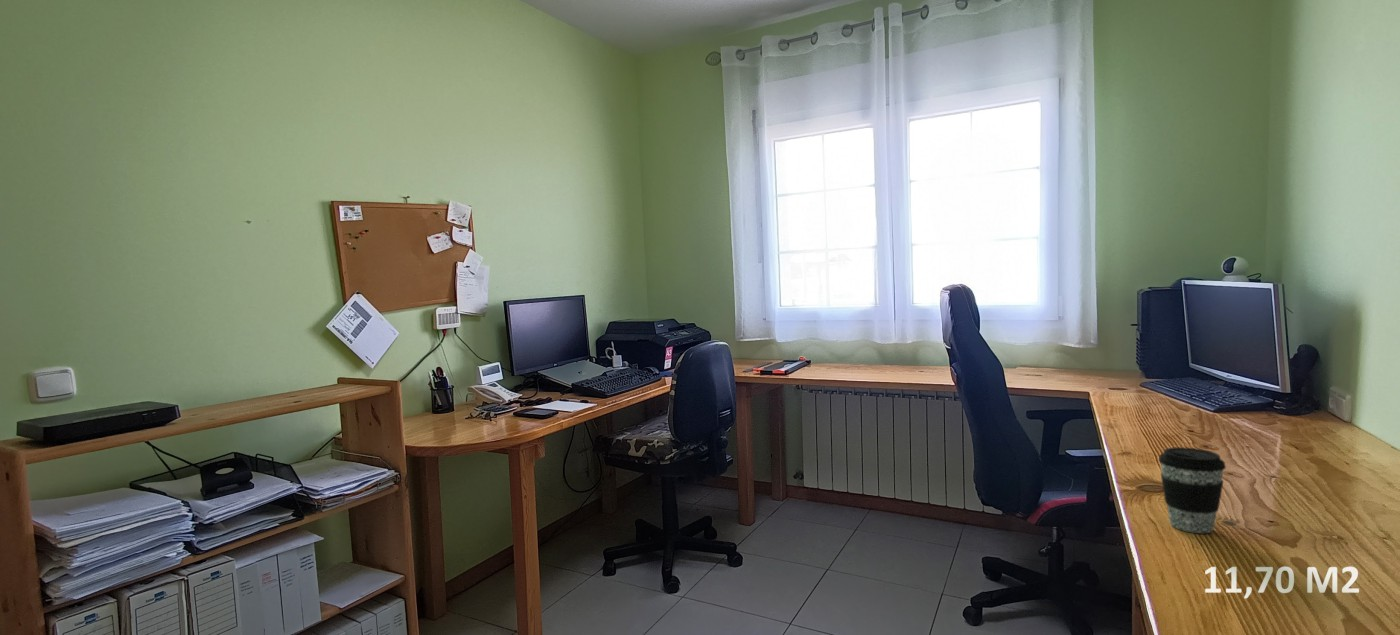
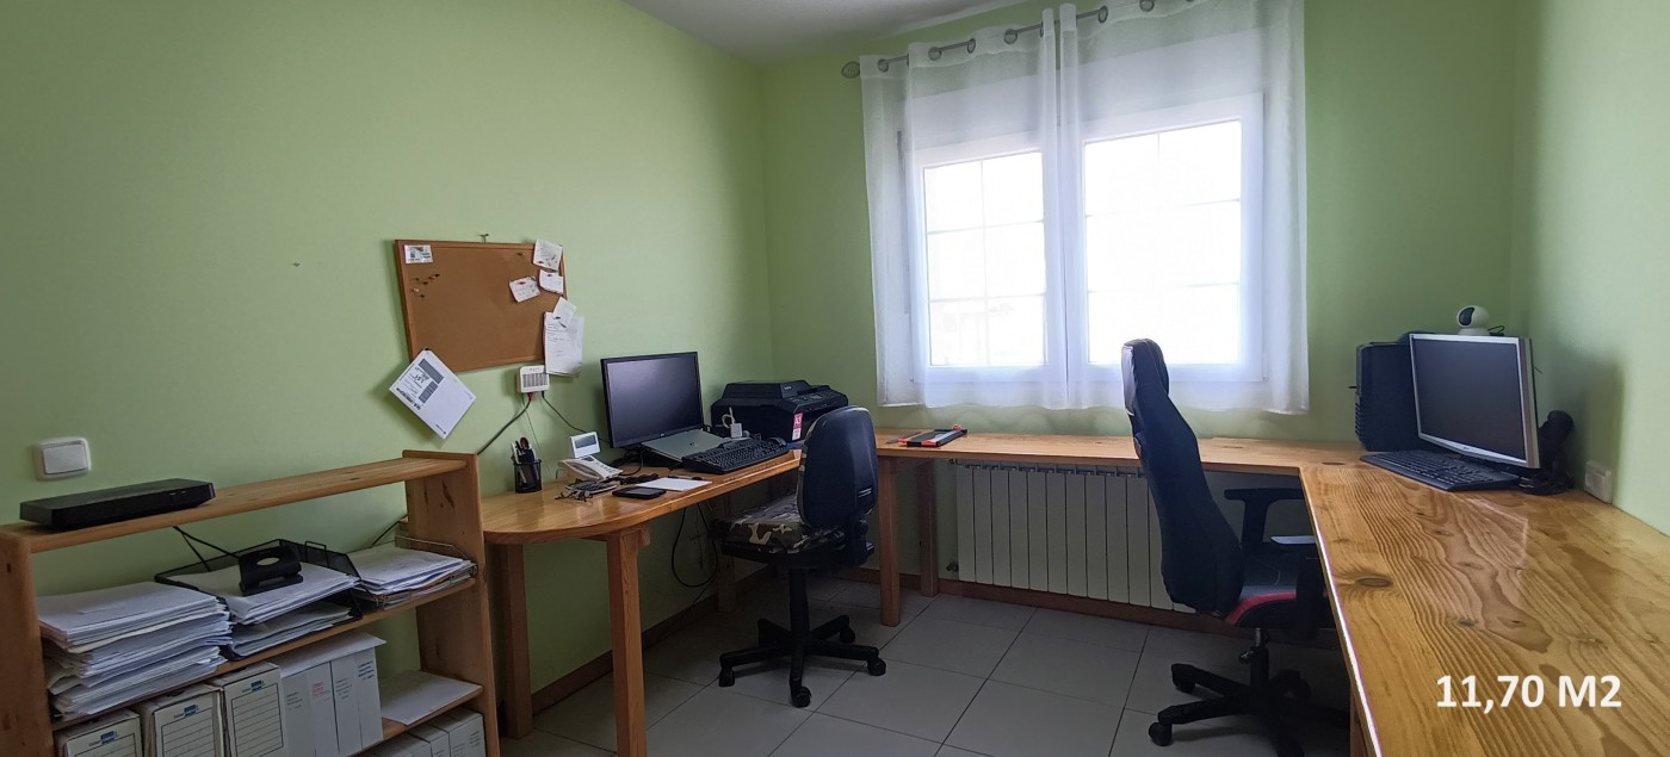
- coffee cup [1158,446,1227,534]
